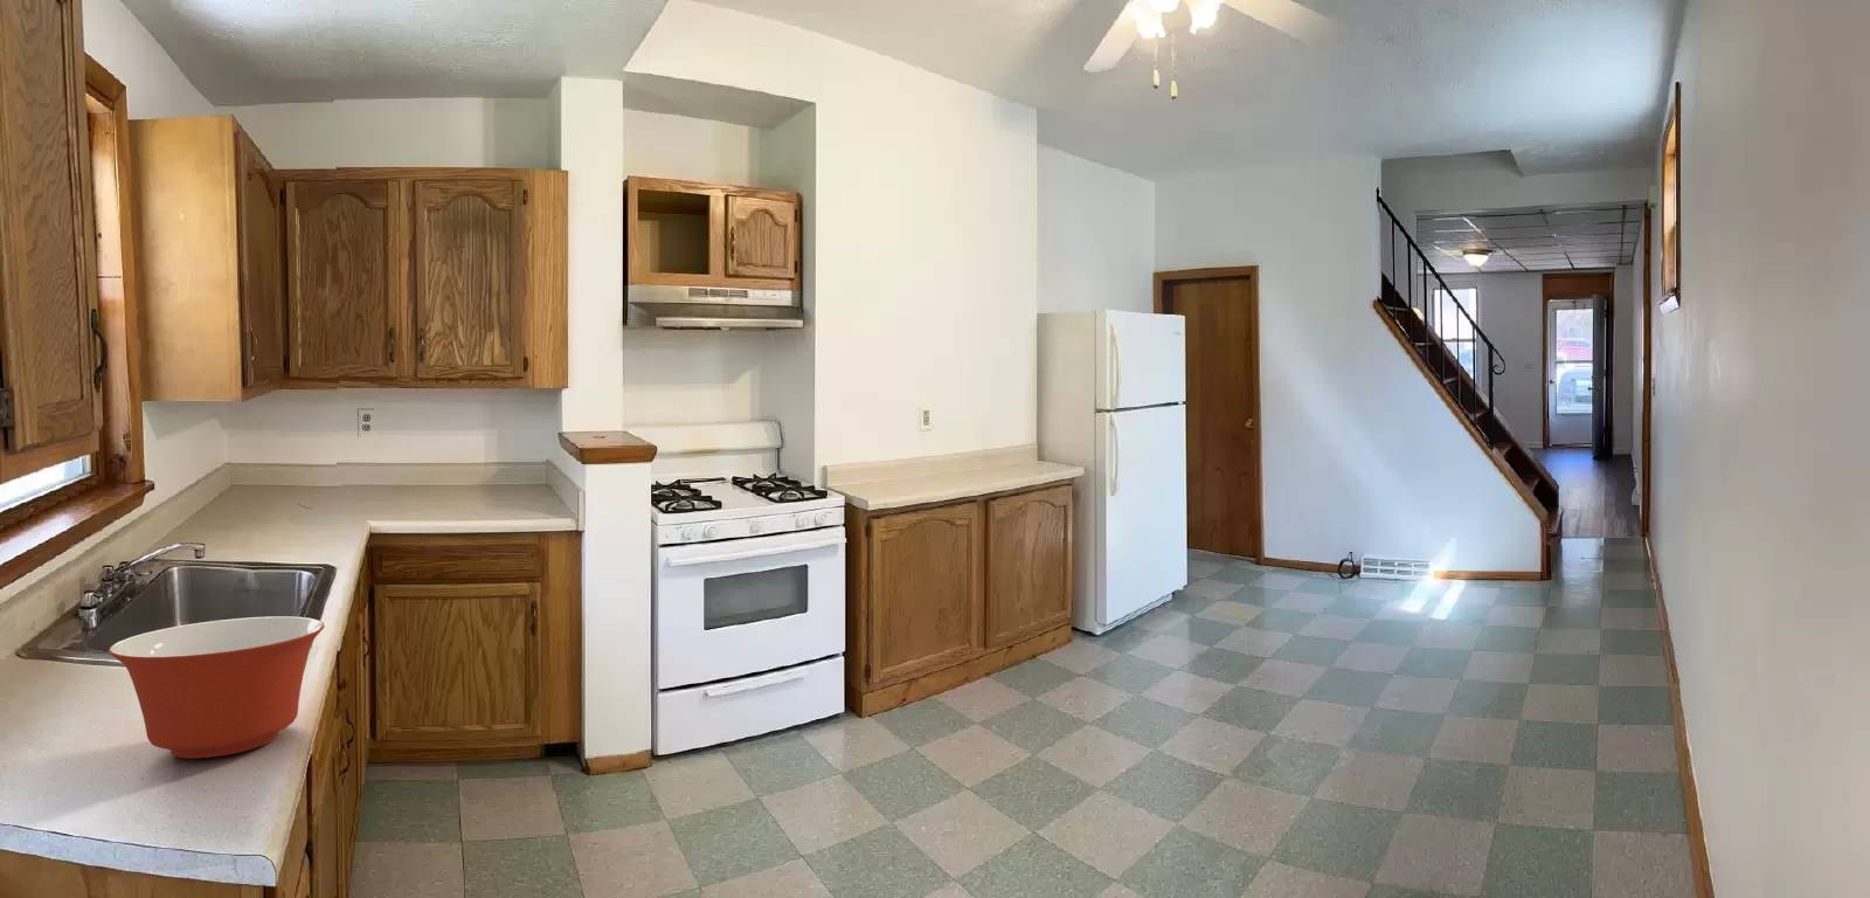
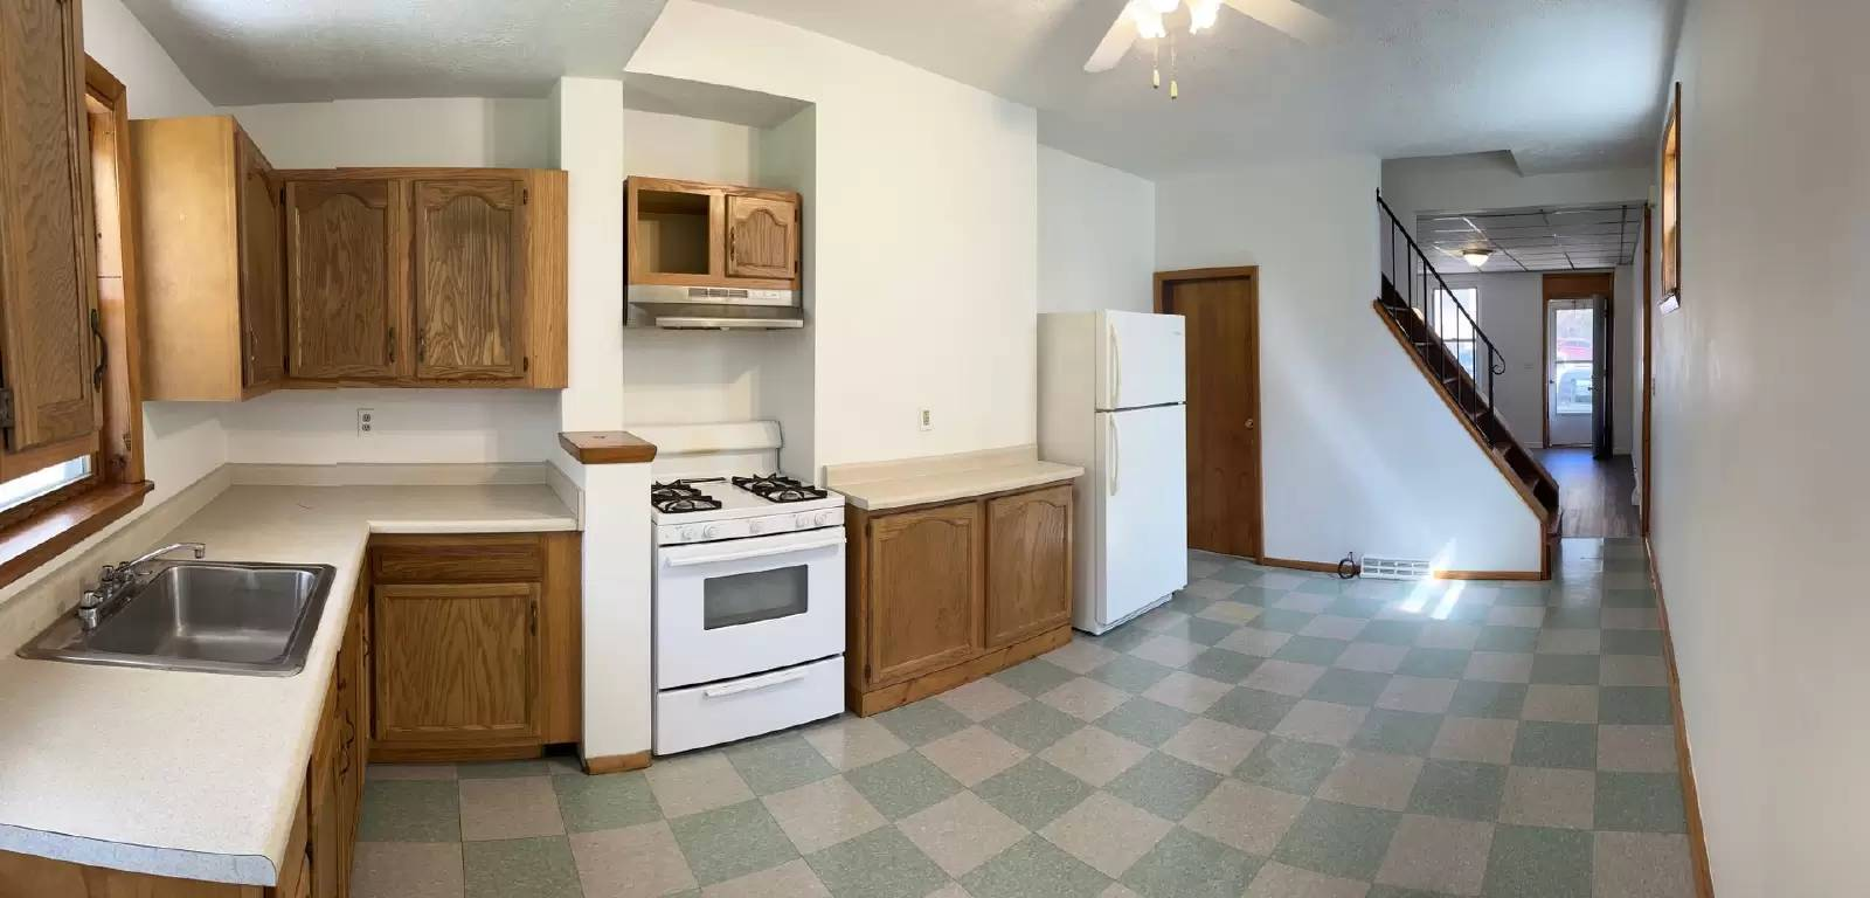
- mixing bowl [107,615,324,760]
